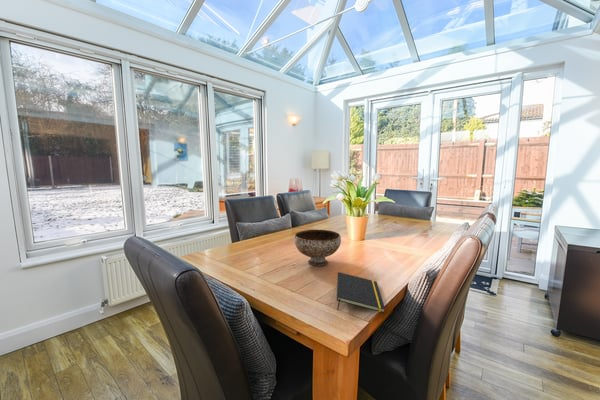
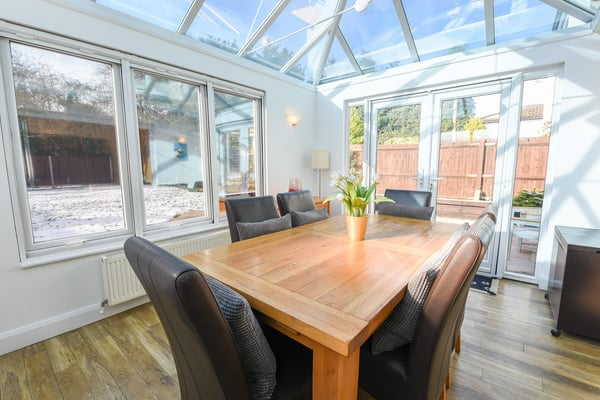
- notepad [336,271,386,314]
- bowl [294,229,342,267]
